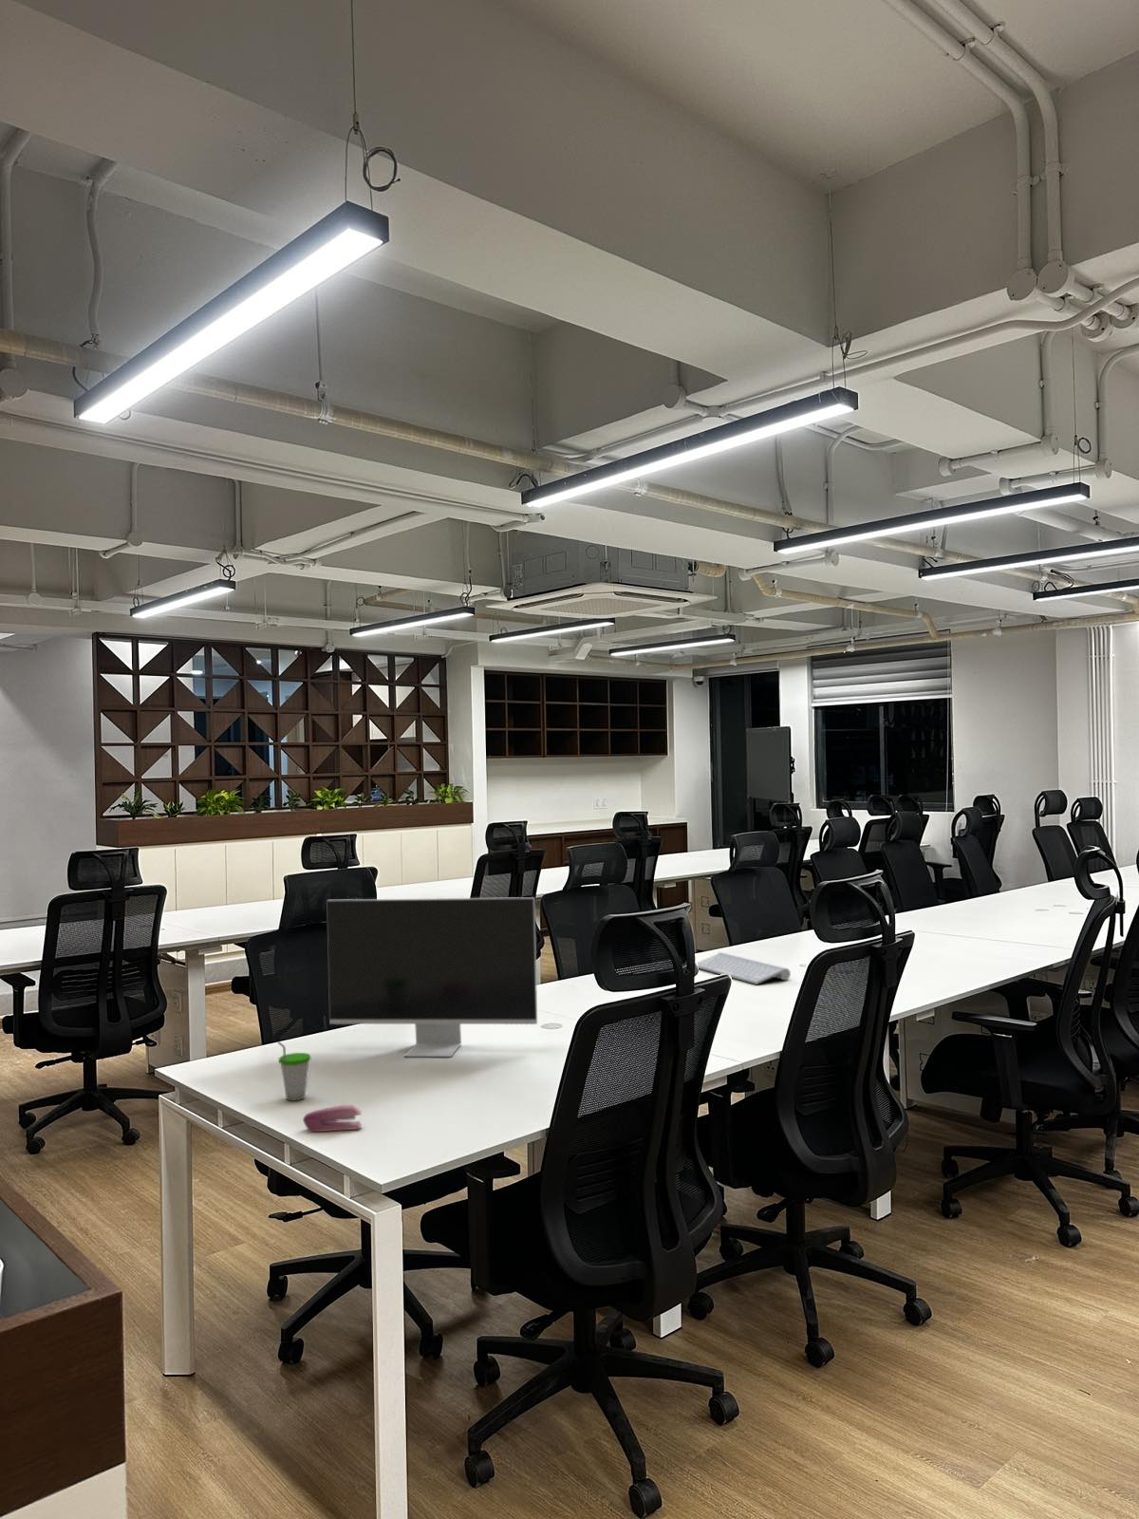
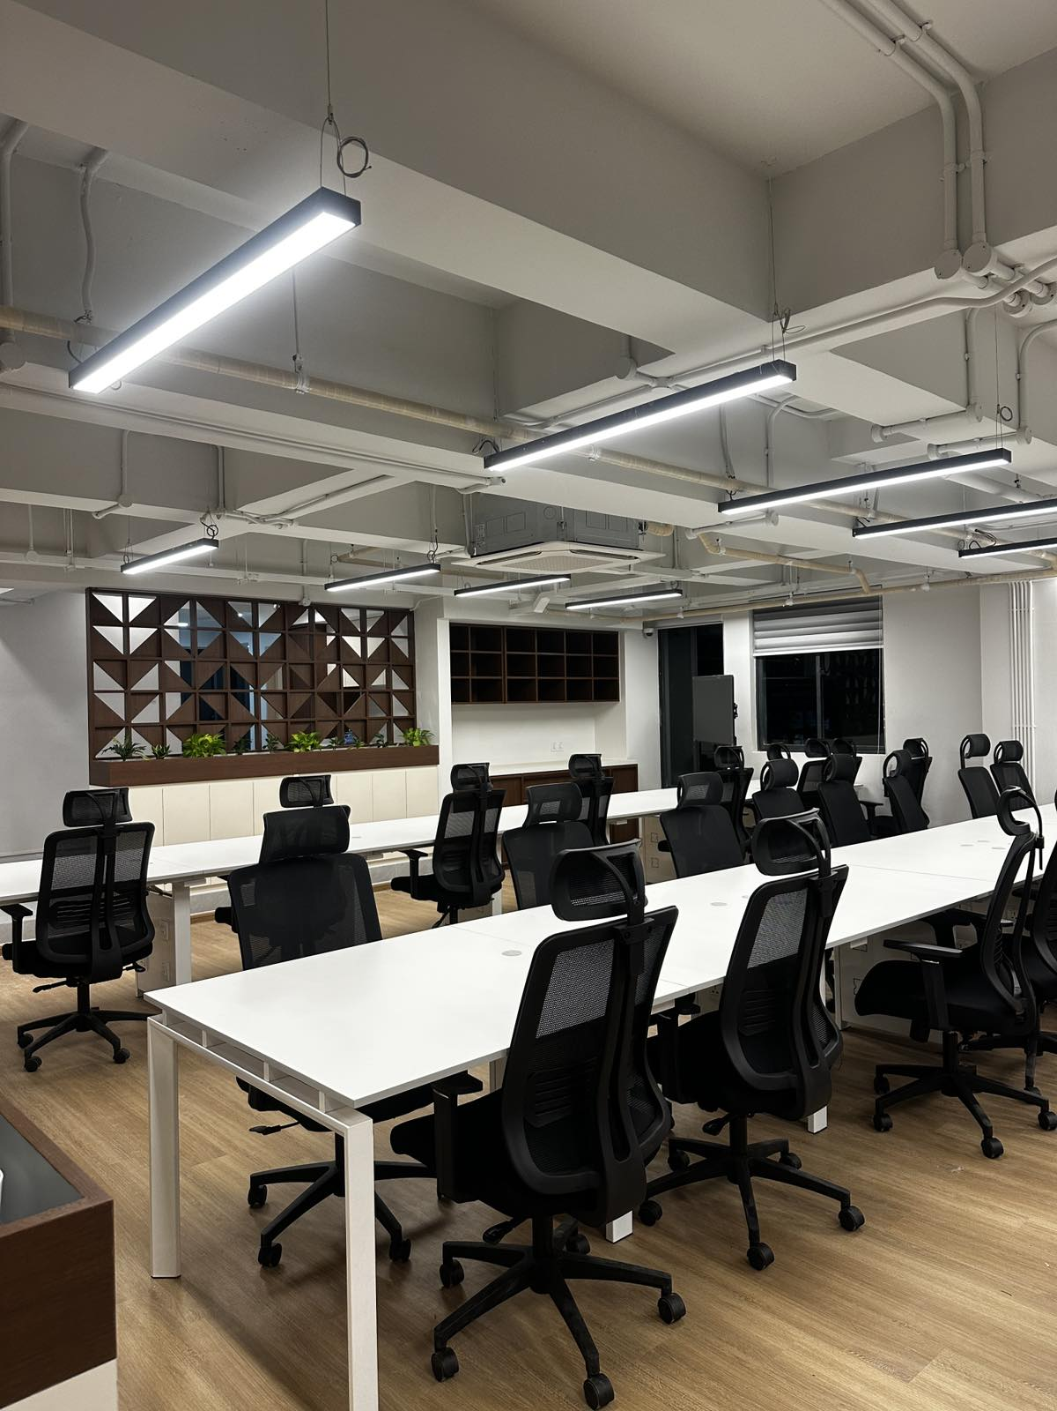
- keyboard [696,951,792,986]
- stapler [302,1104,363,1134]
- monitor [325,896,538,1057]
- cup [276,1041,311,1102]
